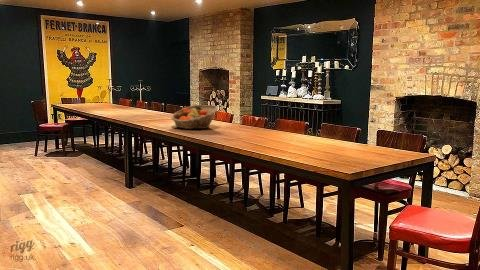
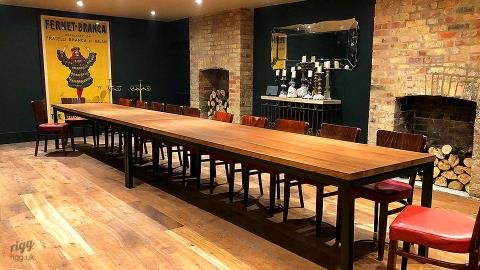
- fruit basket [170,104,219,130]
